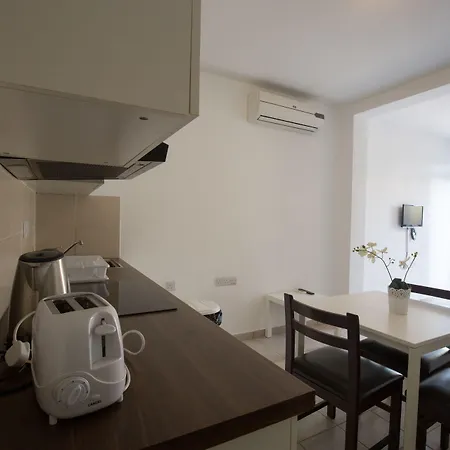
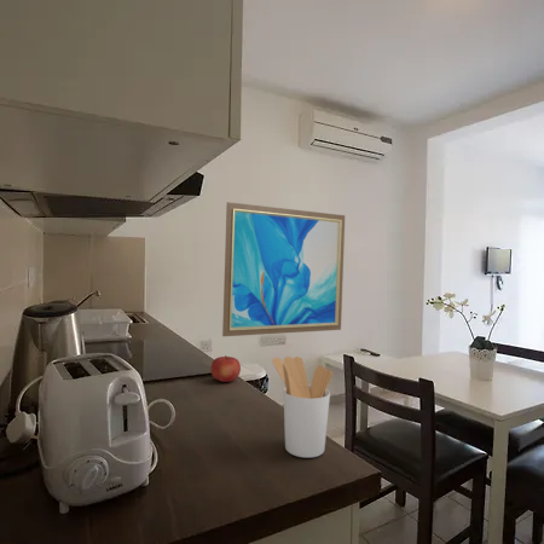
+ wall art [221,201,346,337]
+ fruit [210,354,242,383]
+ utensil holder [272,355,334,458]
